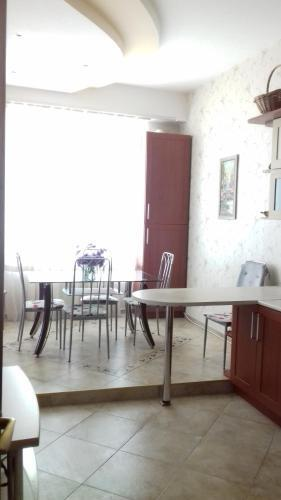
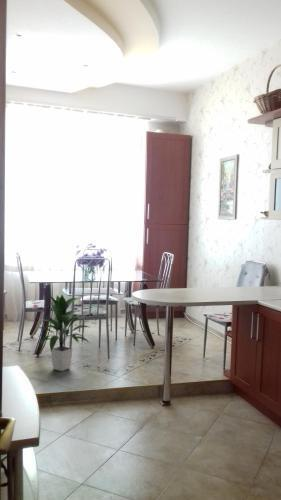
+ indoor plant [35,294,91,372]
